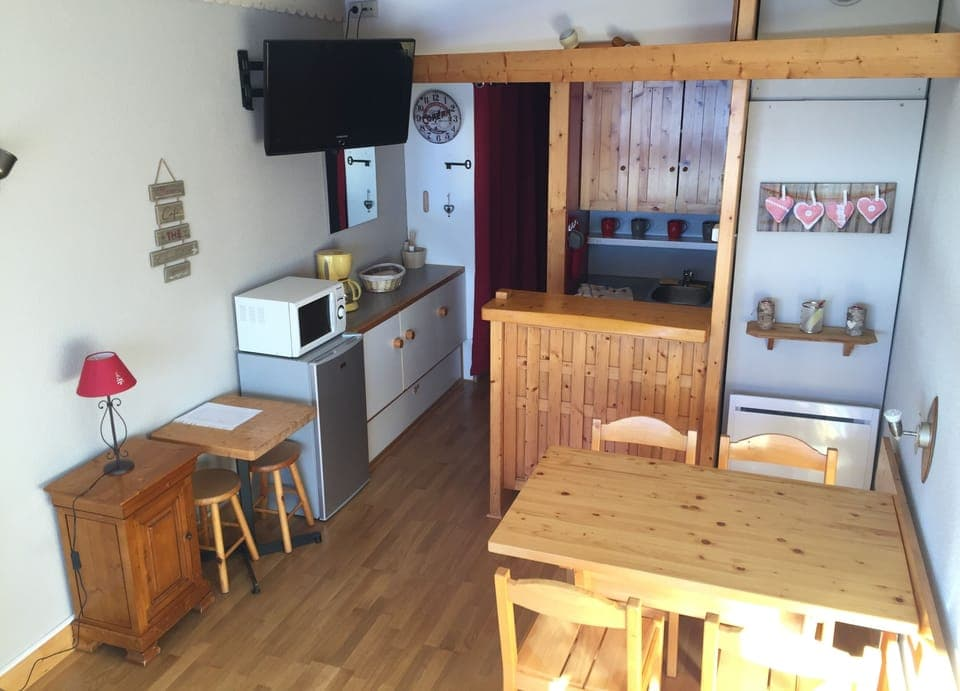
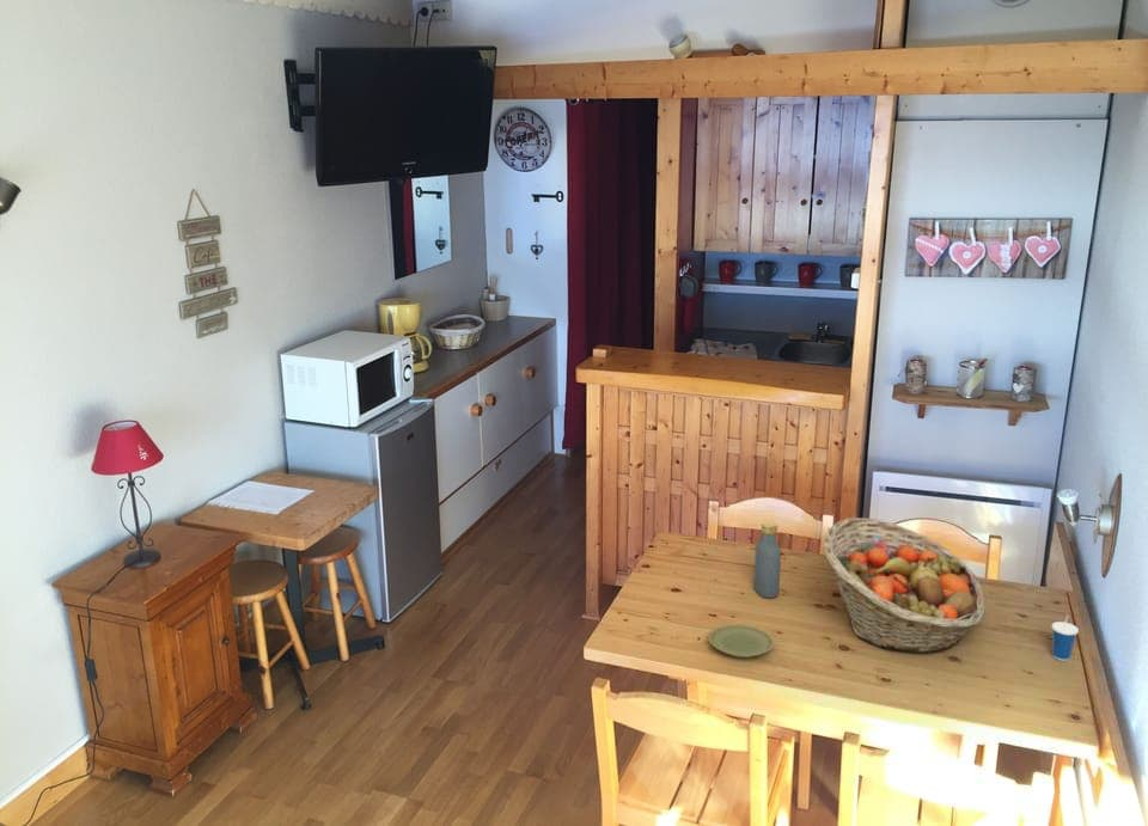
+ plate [708,623,775,659]
+ fruit basket [823,516,985,654]
+ vodka [752,519,782,599]
+ cup [1050,613,1080,662]
